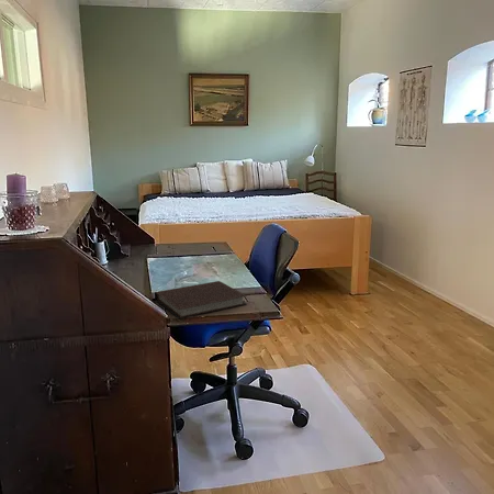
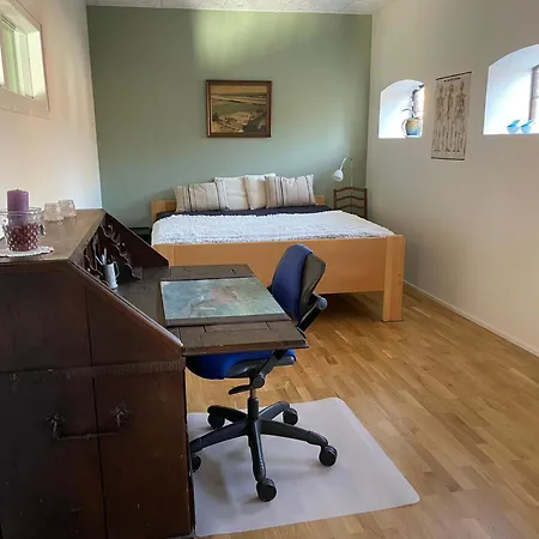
- notebook [154,280,248,319]
